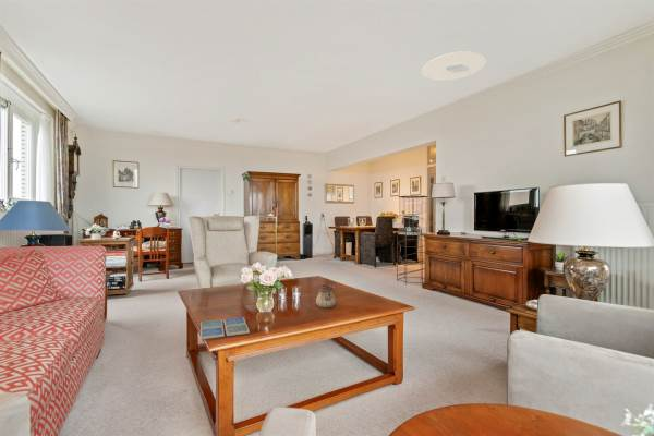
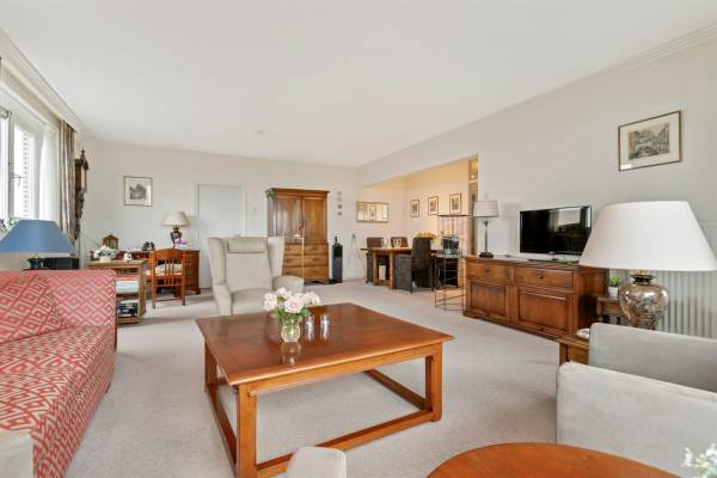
- ceiling light [421,50,487,82]
- drink coaster [199,316,251,341]
- teapot [315,280,337,308]
